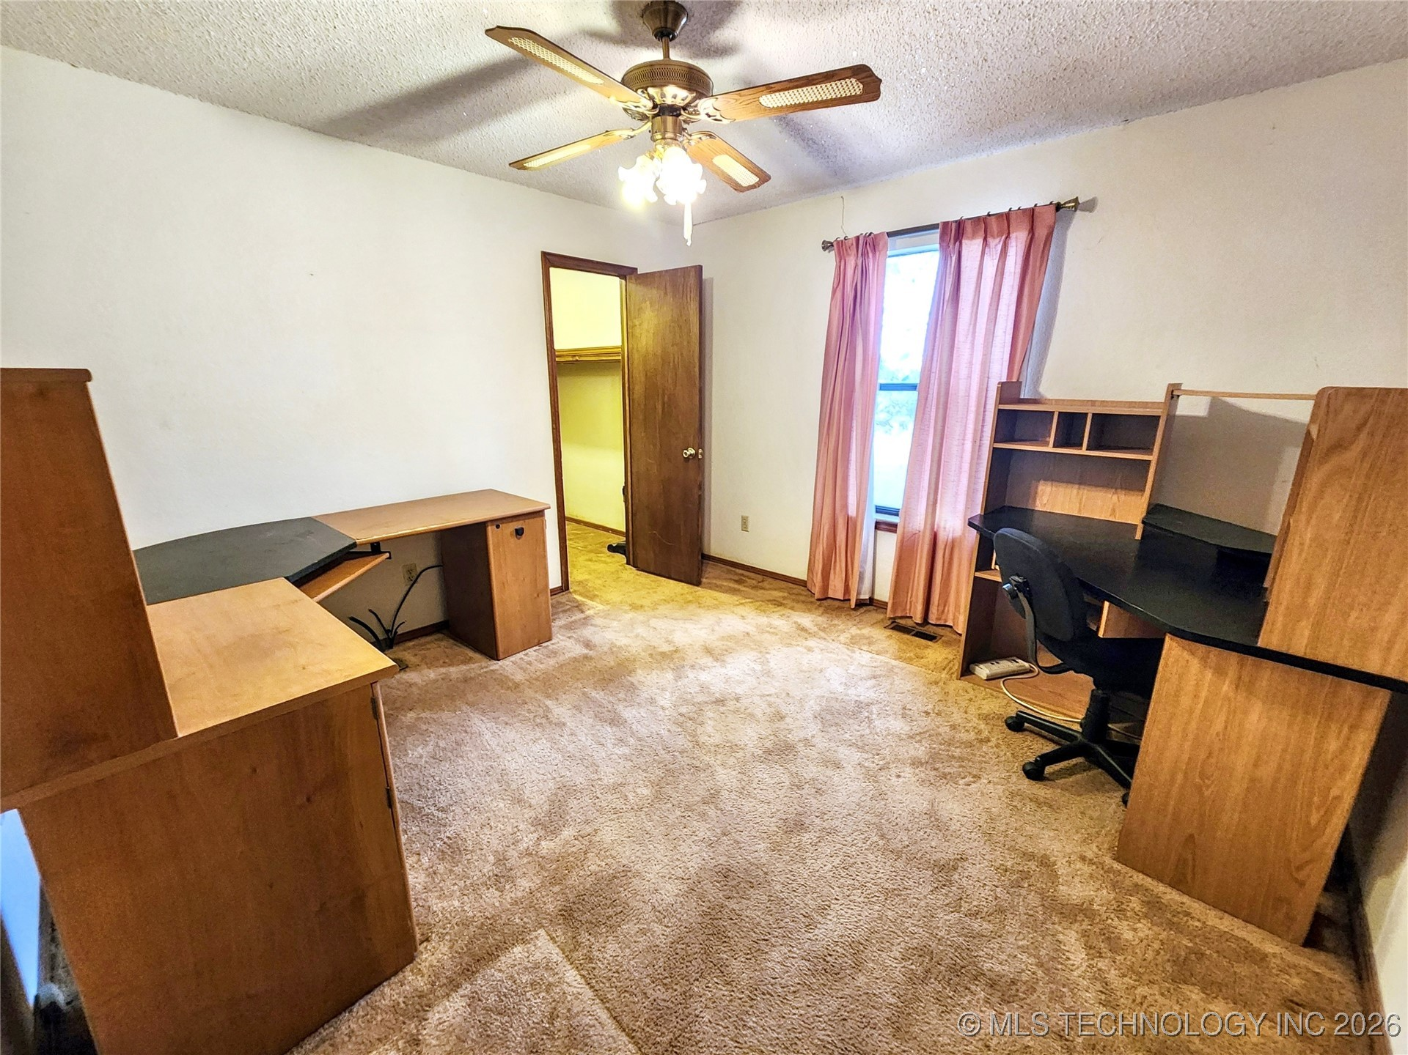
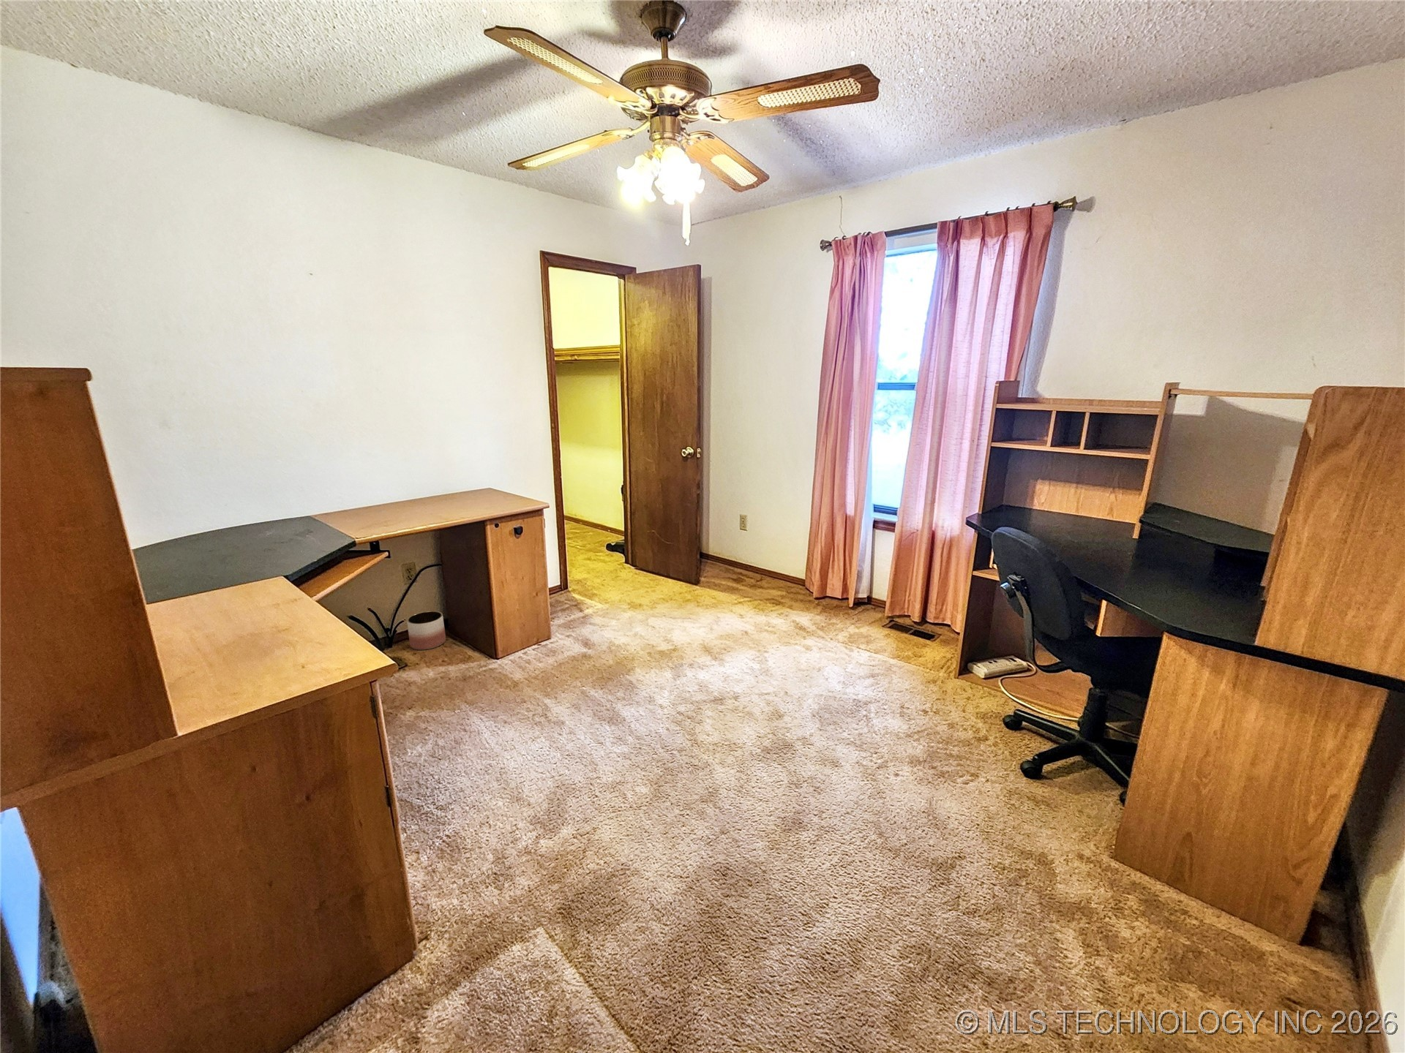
+ planter [406,611,446,650]
